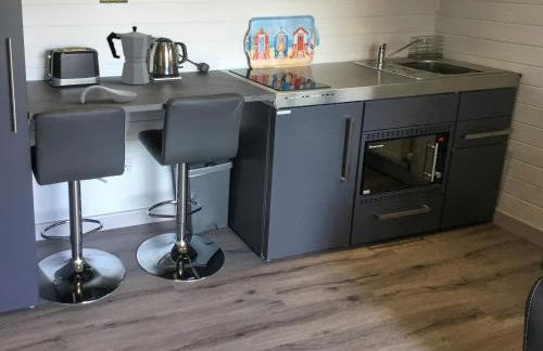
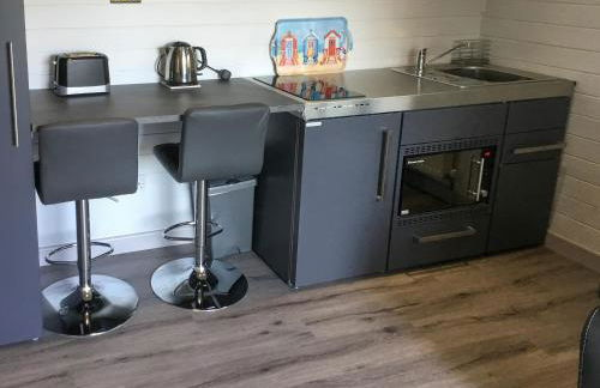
- spoon rest [79,84,137,104]
- moka pot [105,25,157,86]
